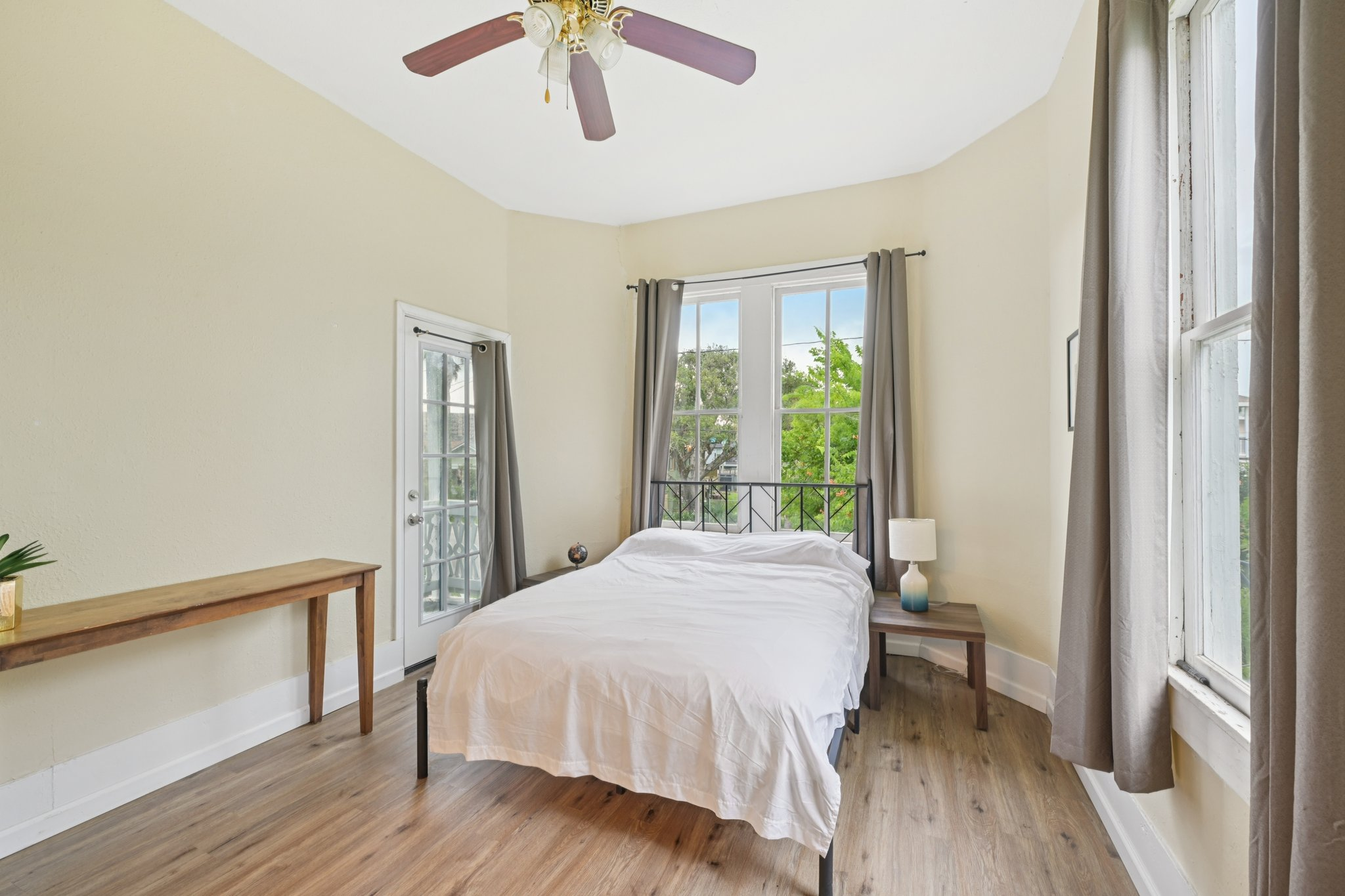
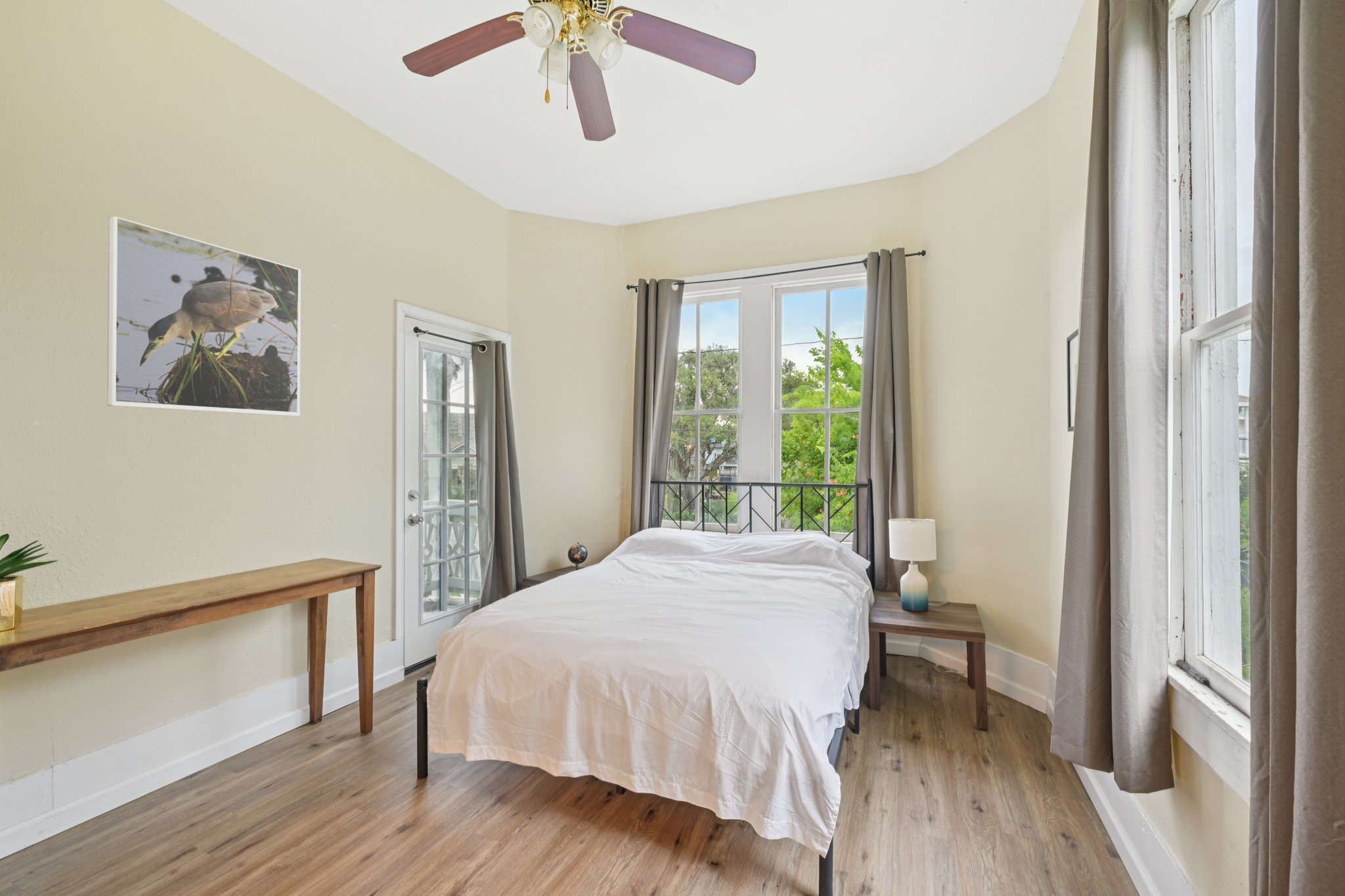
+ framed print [106,215,301,417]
